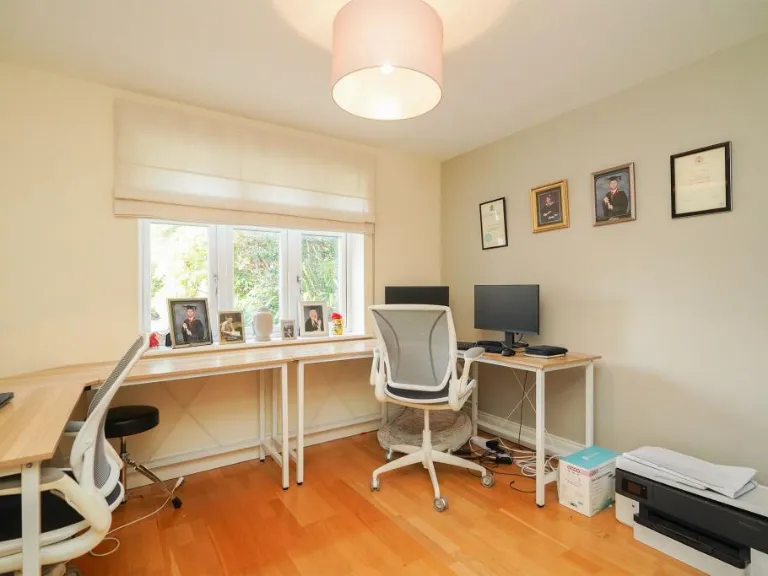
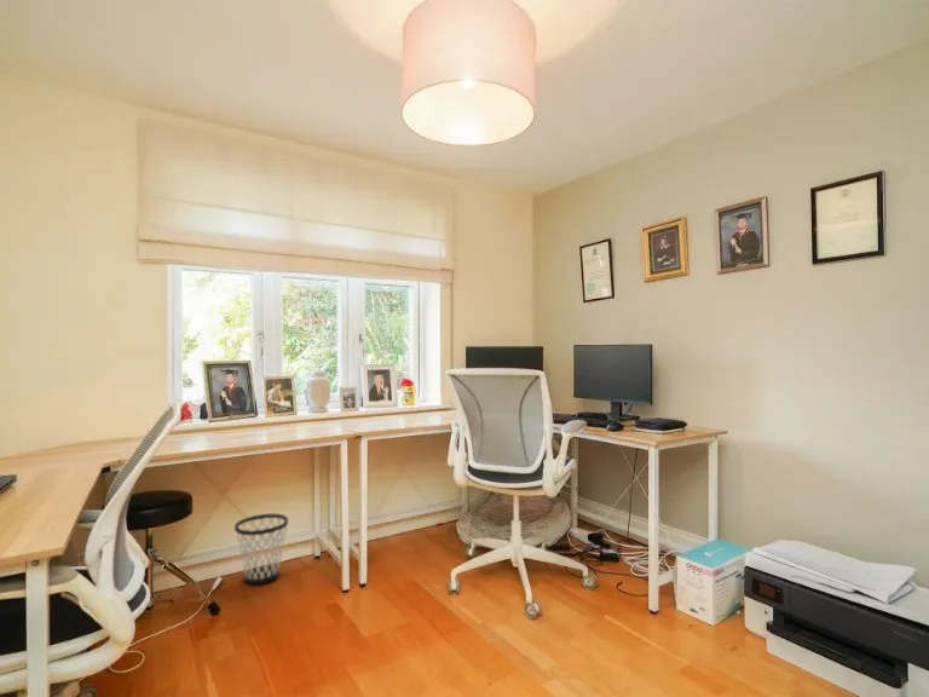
+ wastebasket [233,513,289,586]
